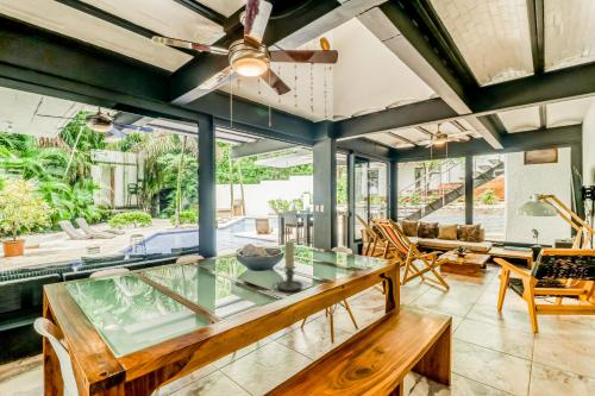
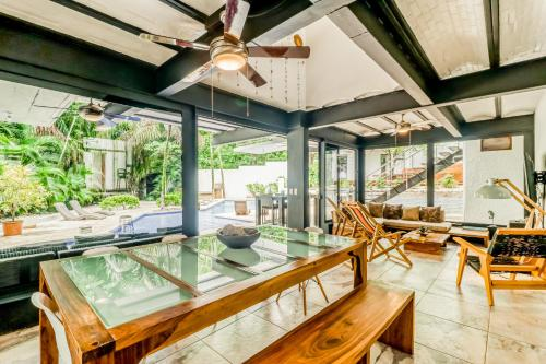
- candle holder [271,240,303,293]
